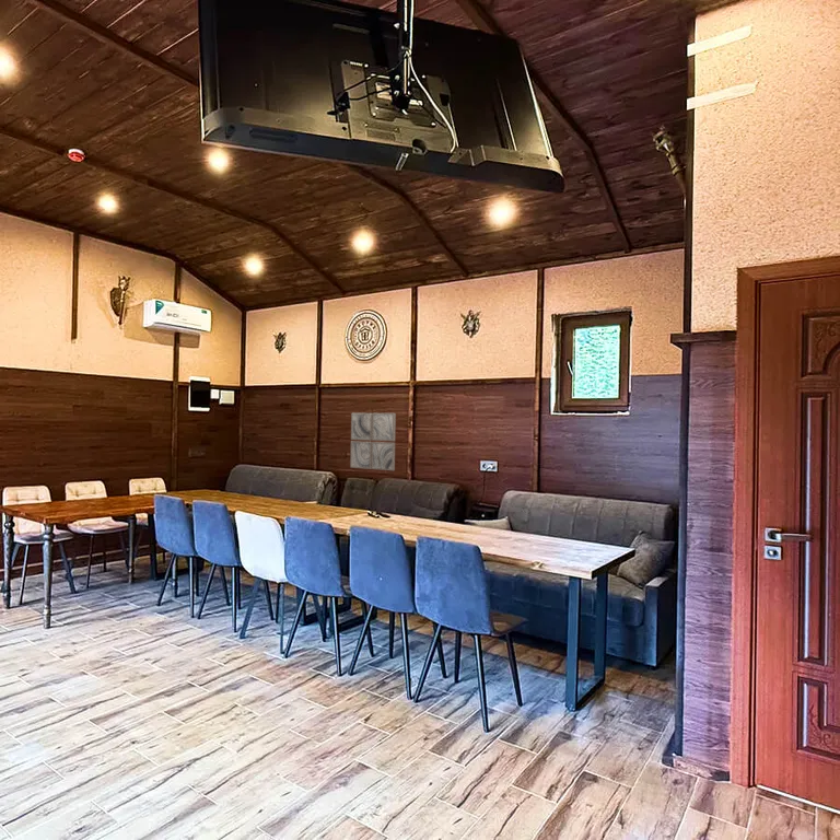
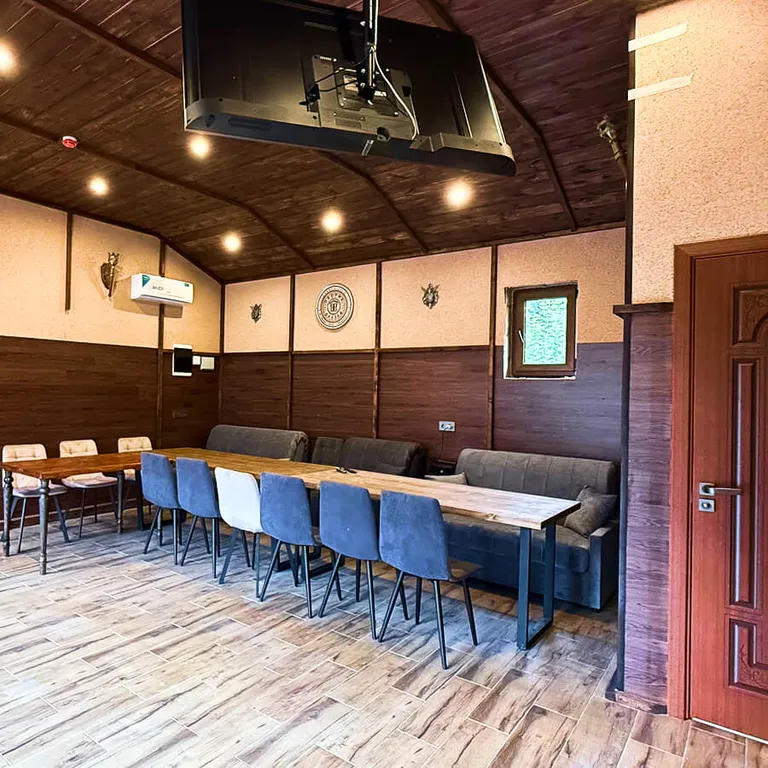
- wall art [349,412,397,471]
